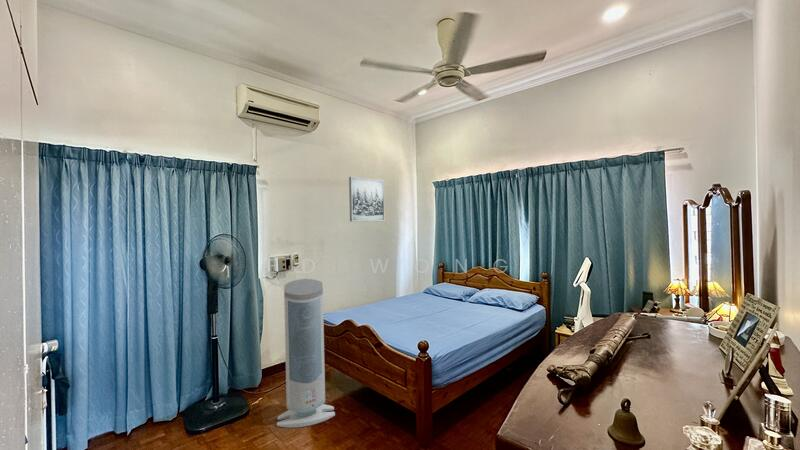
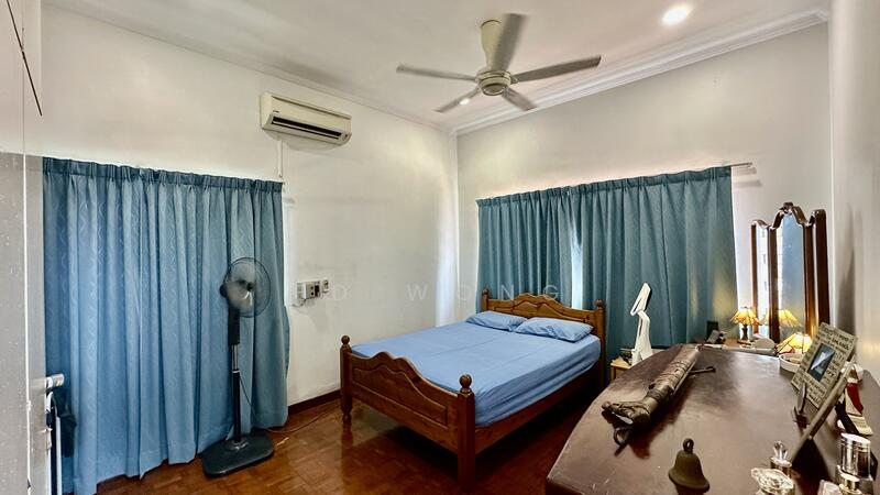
- air purifier [276,278,336,429]
- wall art [348,176,386,223]
